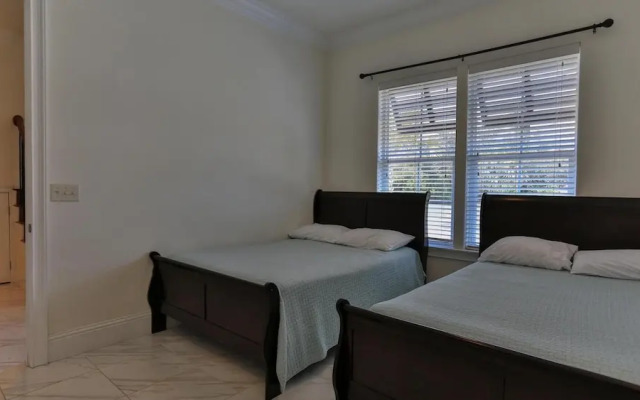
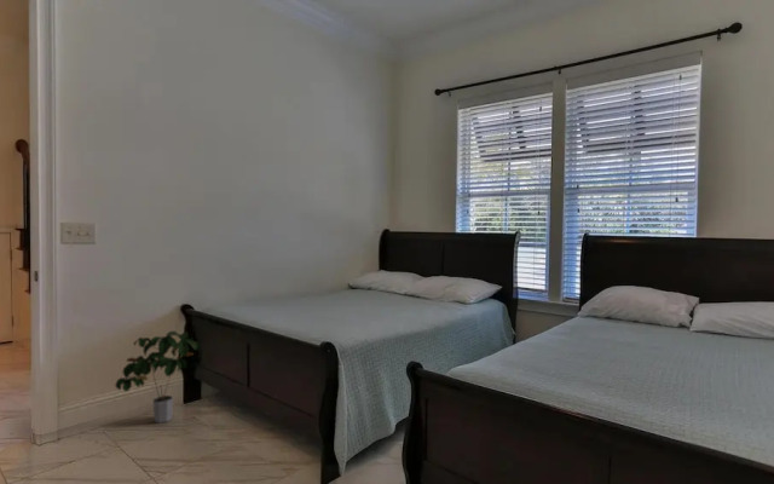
+ potted plant [114,330,202,425]
